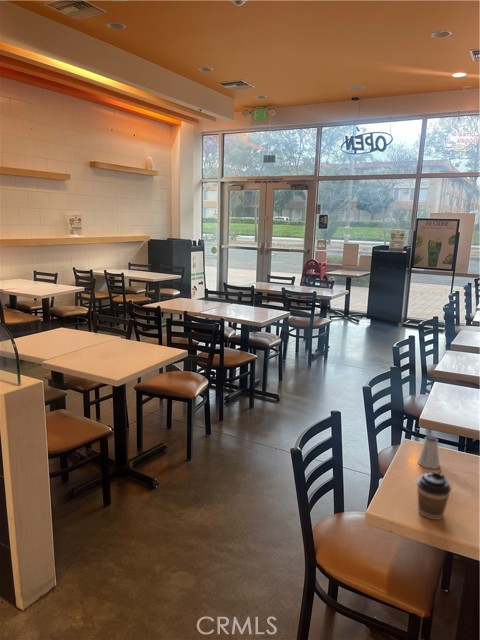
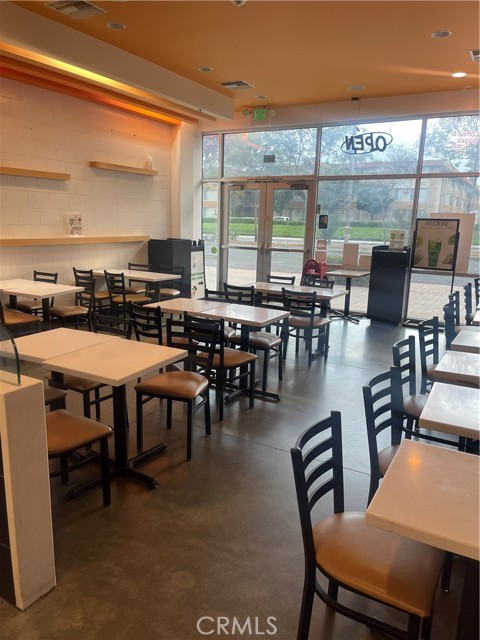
- saltshaker [417,434,441,469]
- coffee cup [416,470,452,521]
